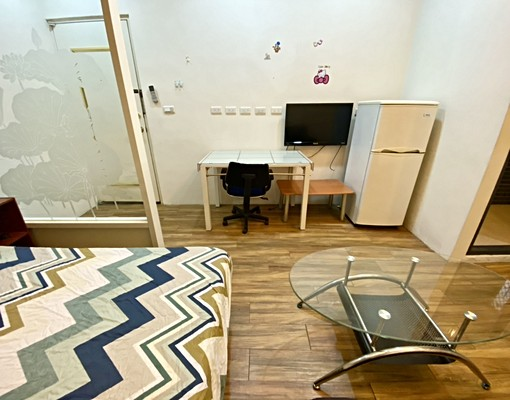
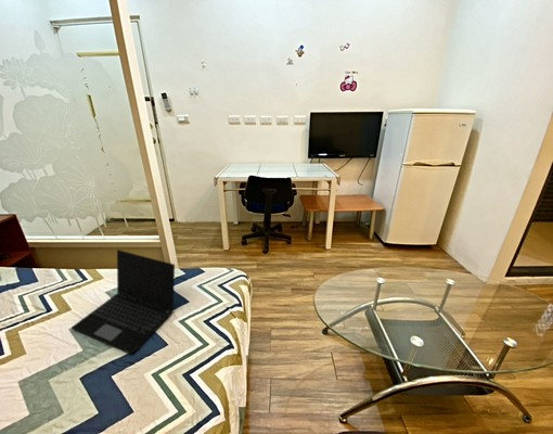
+ laptop [70,248,176,356]
